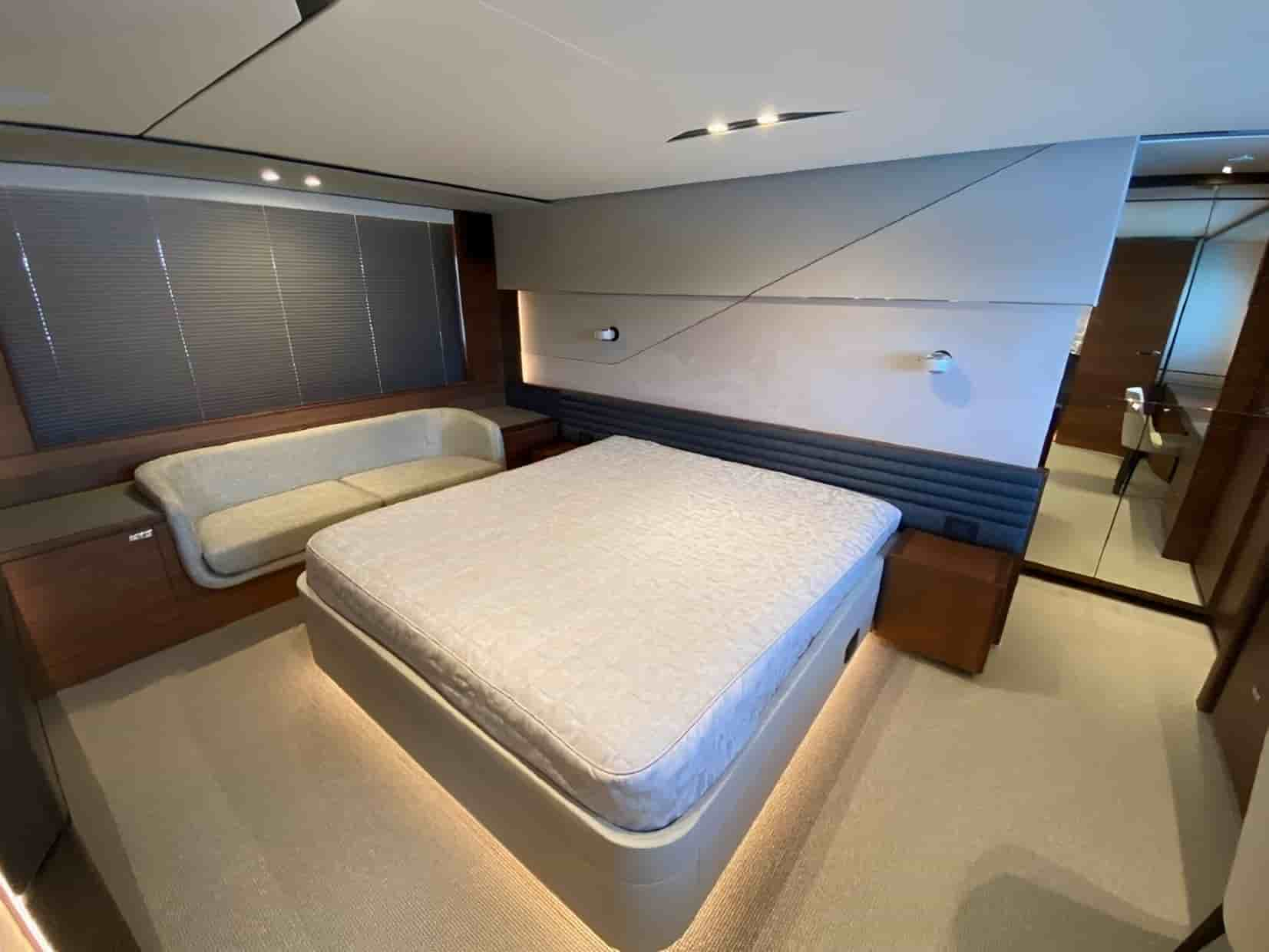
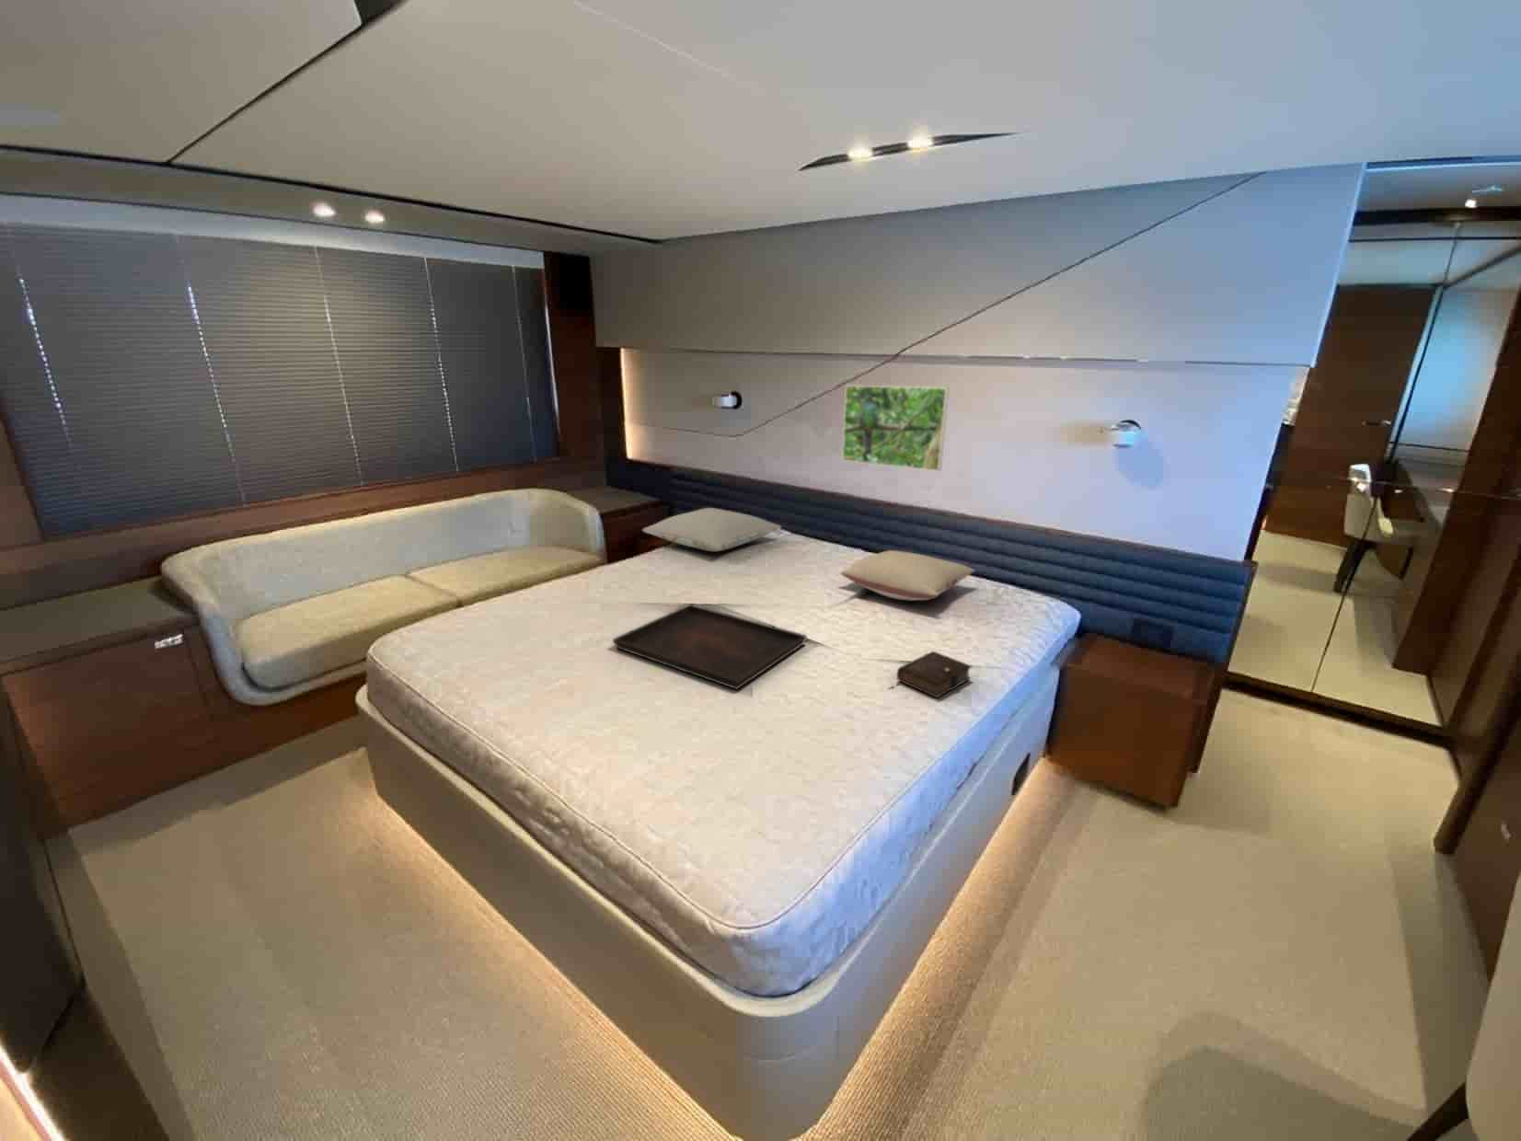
+ pillow [641,507,783,553]
+ pillow [839,549,977,602]
+ book [888,651,972,699]
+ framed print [841,384,950,472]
+ serving tray [612,603,808,690]
